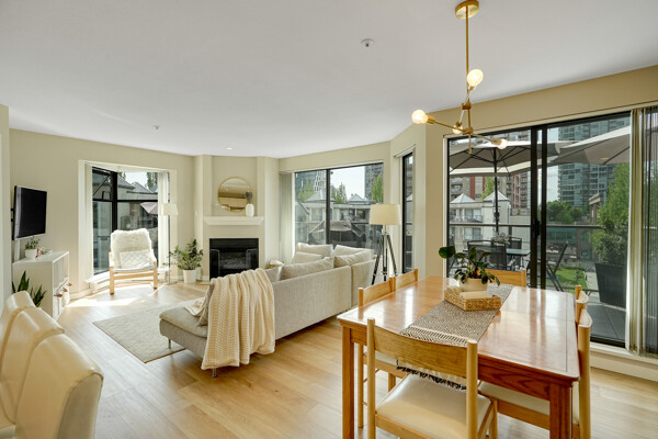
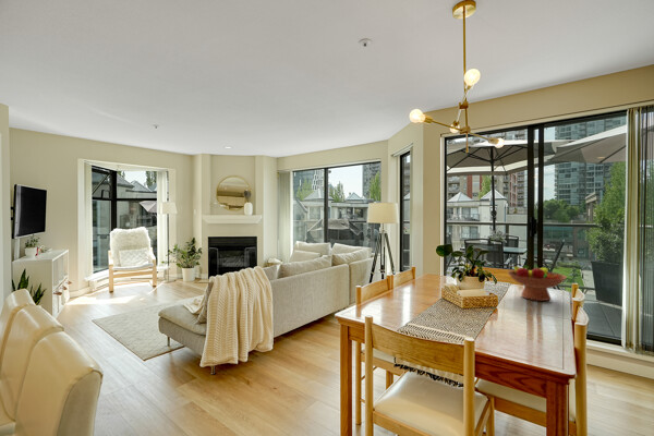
+ fruit bowl [507,263,568,302]
